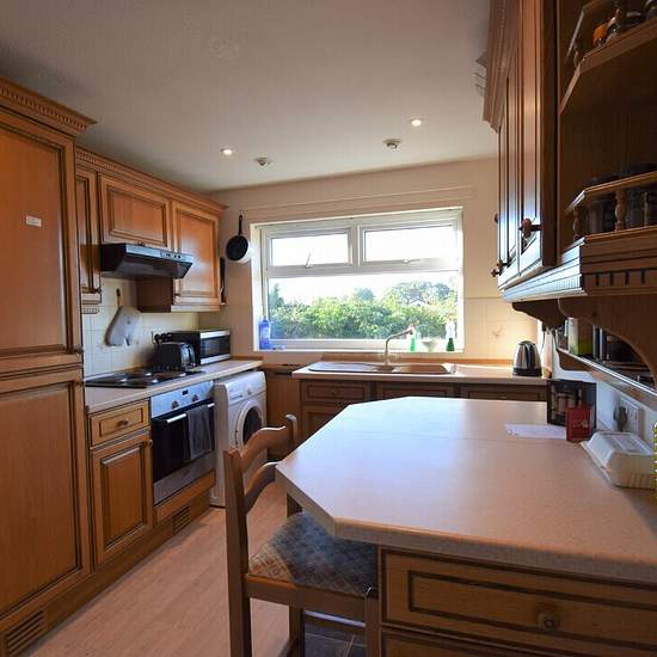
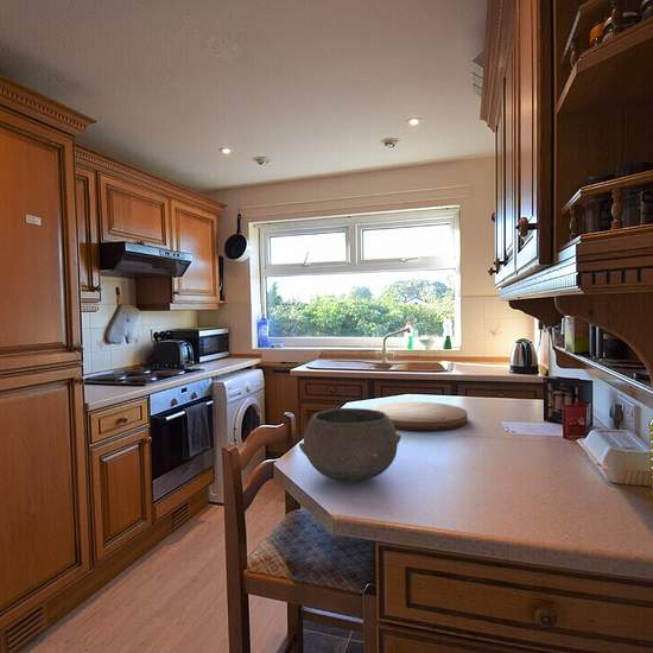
+ bowl [298,407,402,483]
+ cutting board [369,400,469,431]
